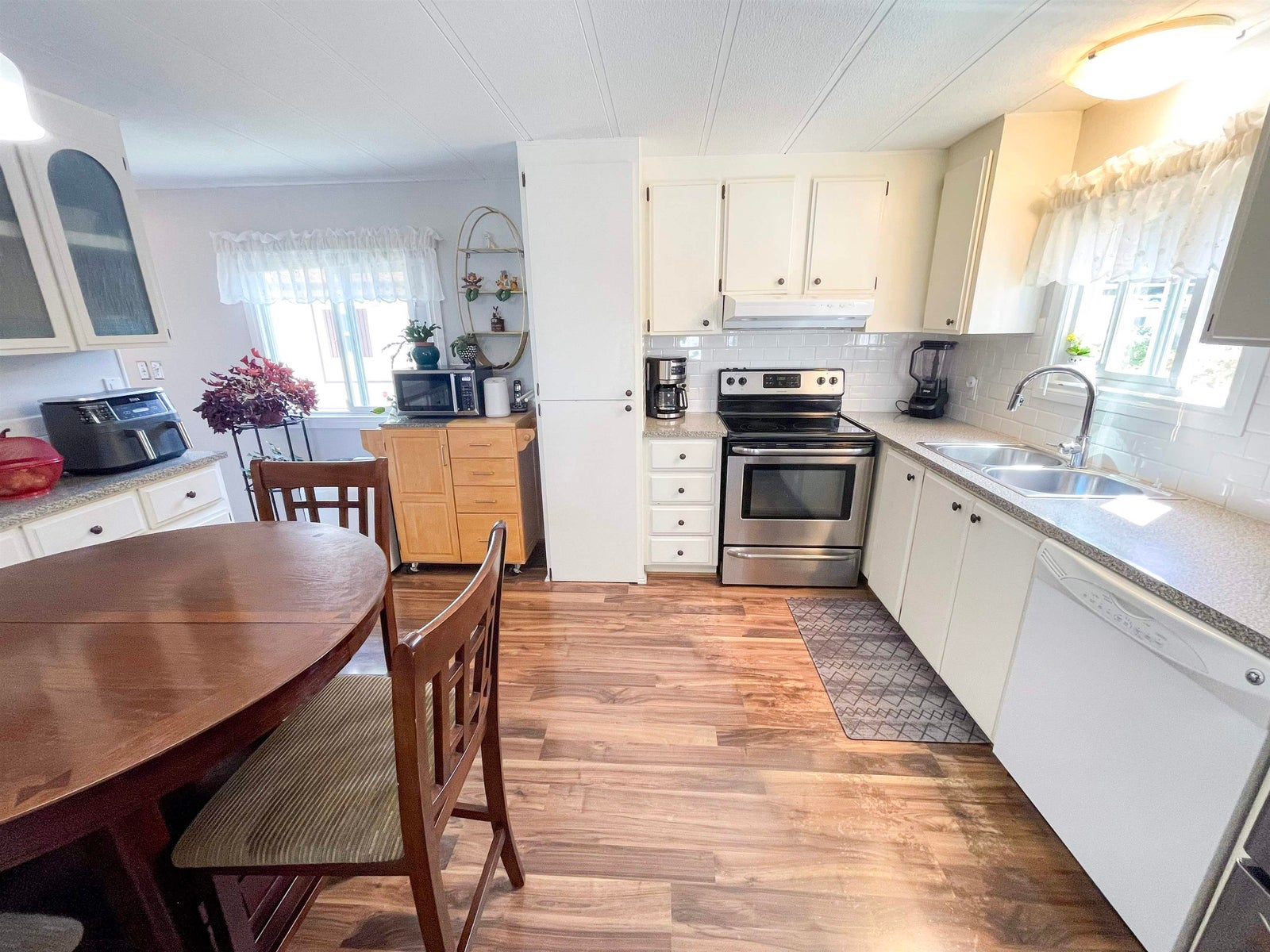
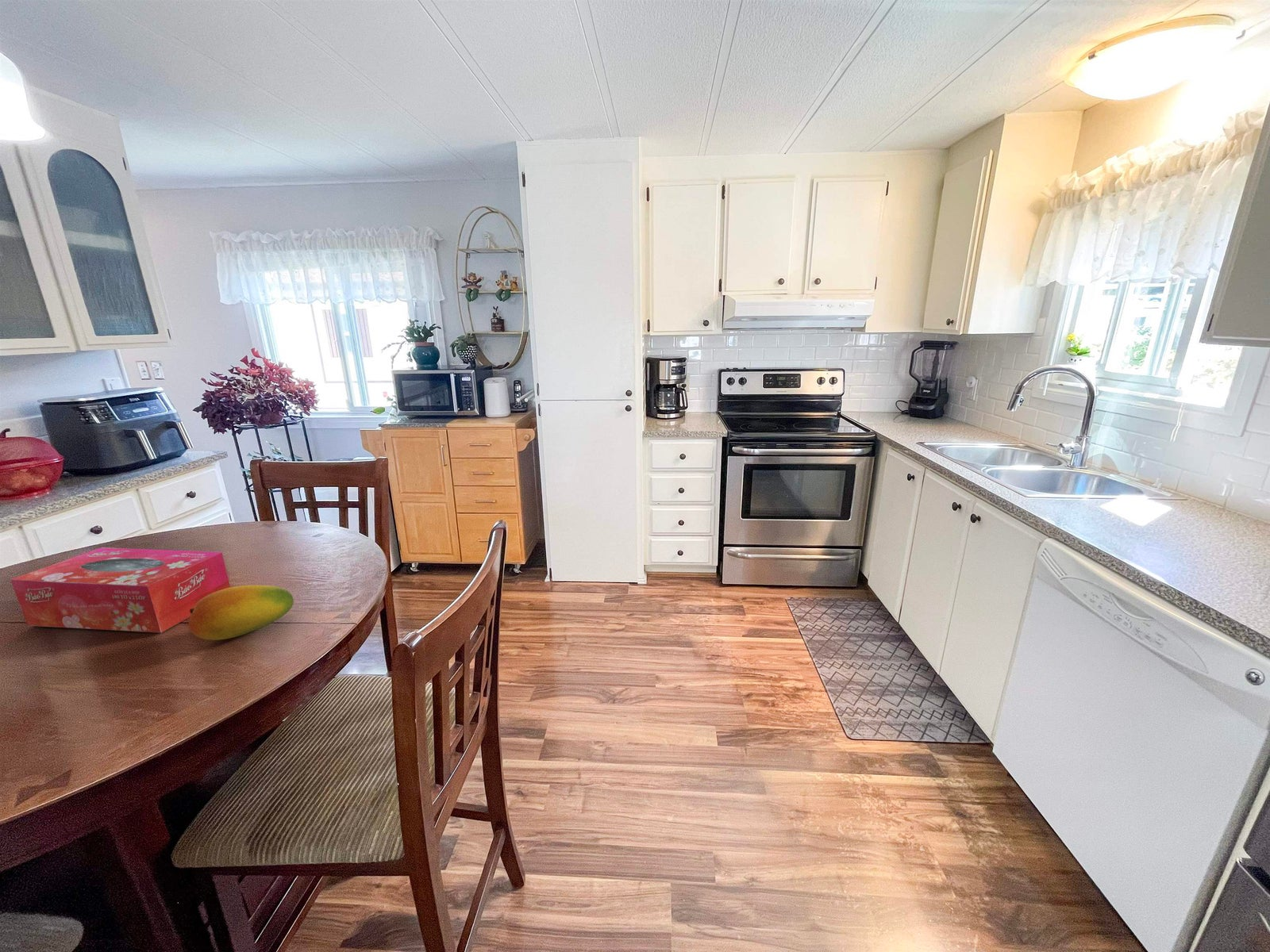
+ tissue box [10,547,231,634]
+ fruit [188,585,294,641]
